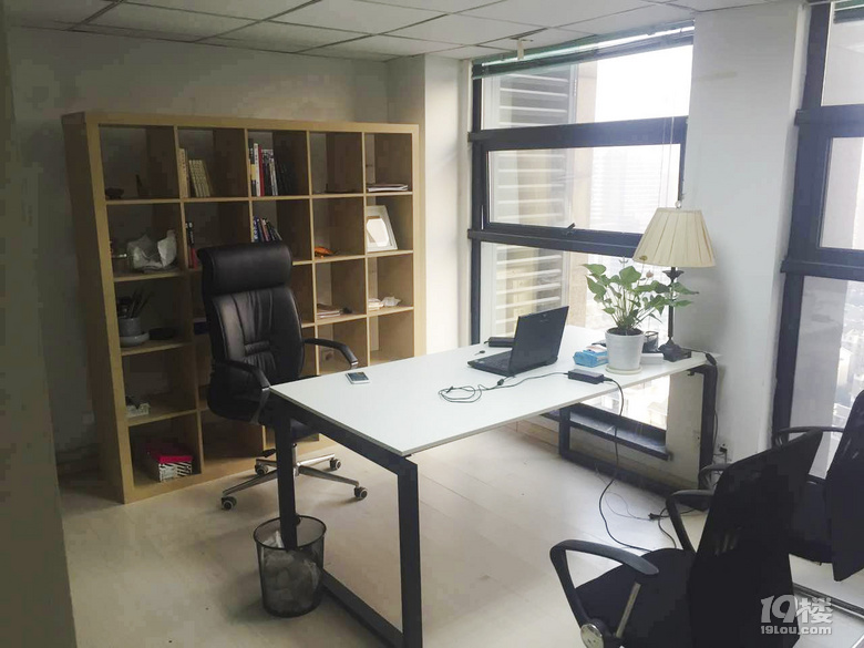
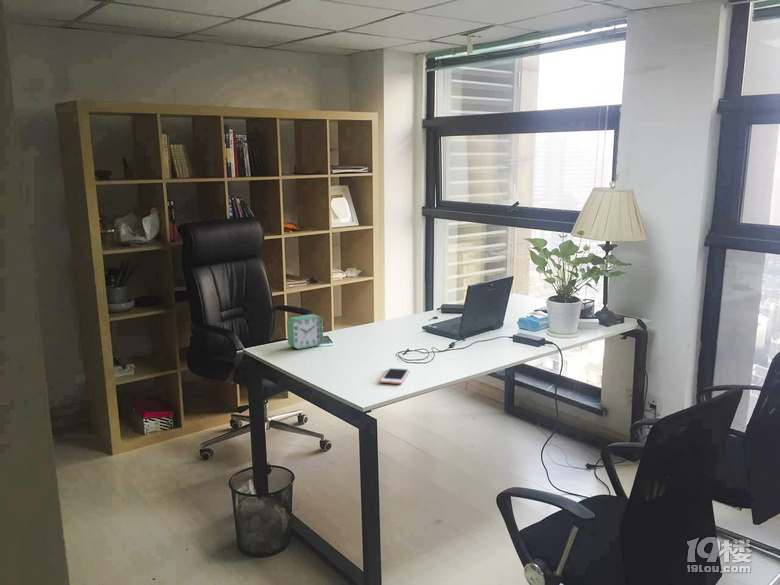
+ alarm clock [286,313,324,350]
+ cell phone [379,366,411,385]
